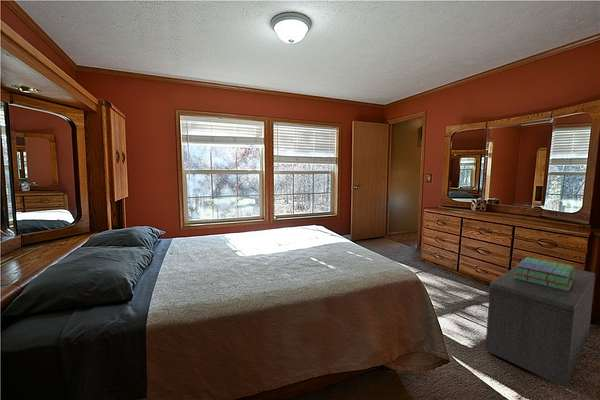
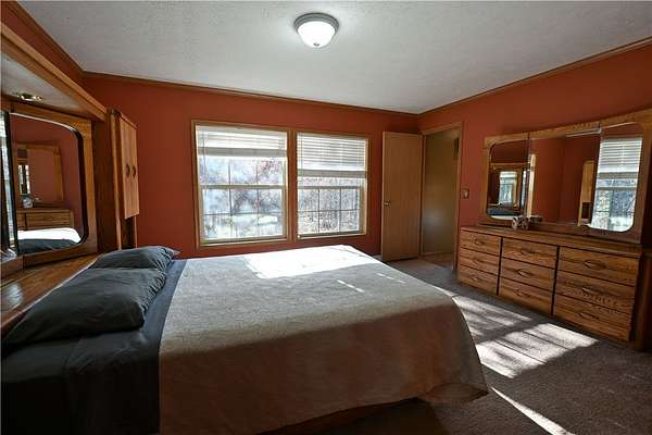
- bench [484,266,596,389]
- stack of books [514,256,576,291]
